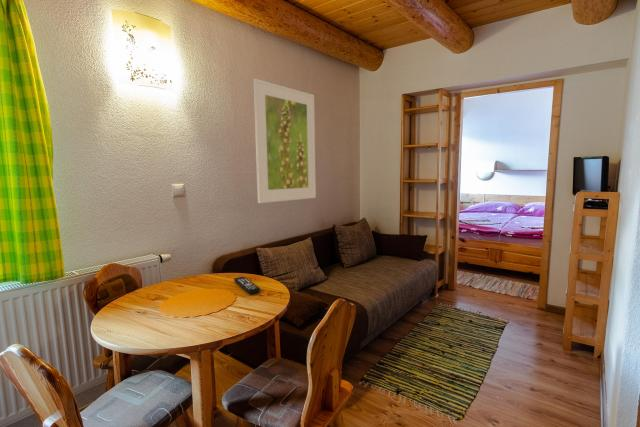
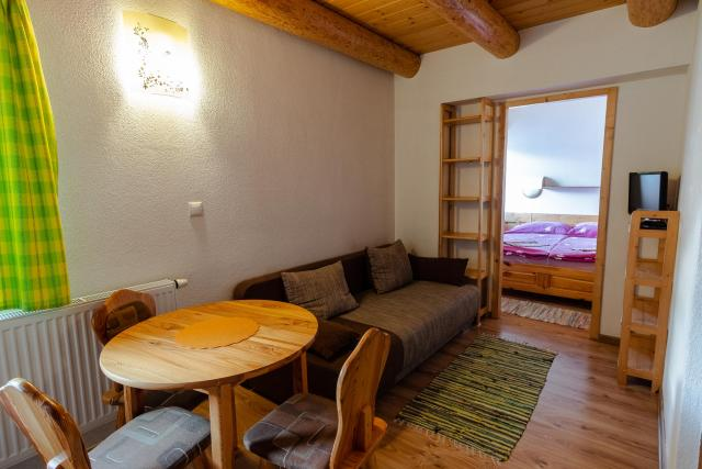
- remote control [233,276,261,295]
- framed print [252,78,317,204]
